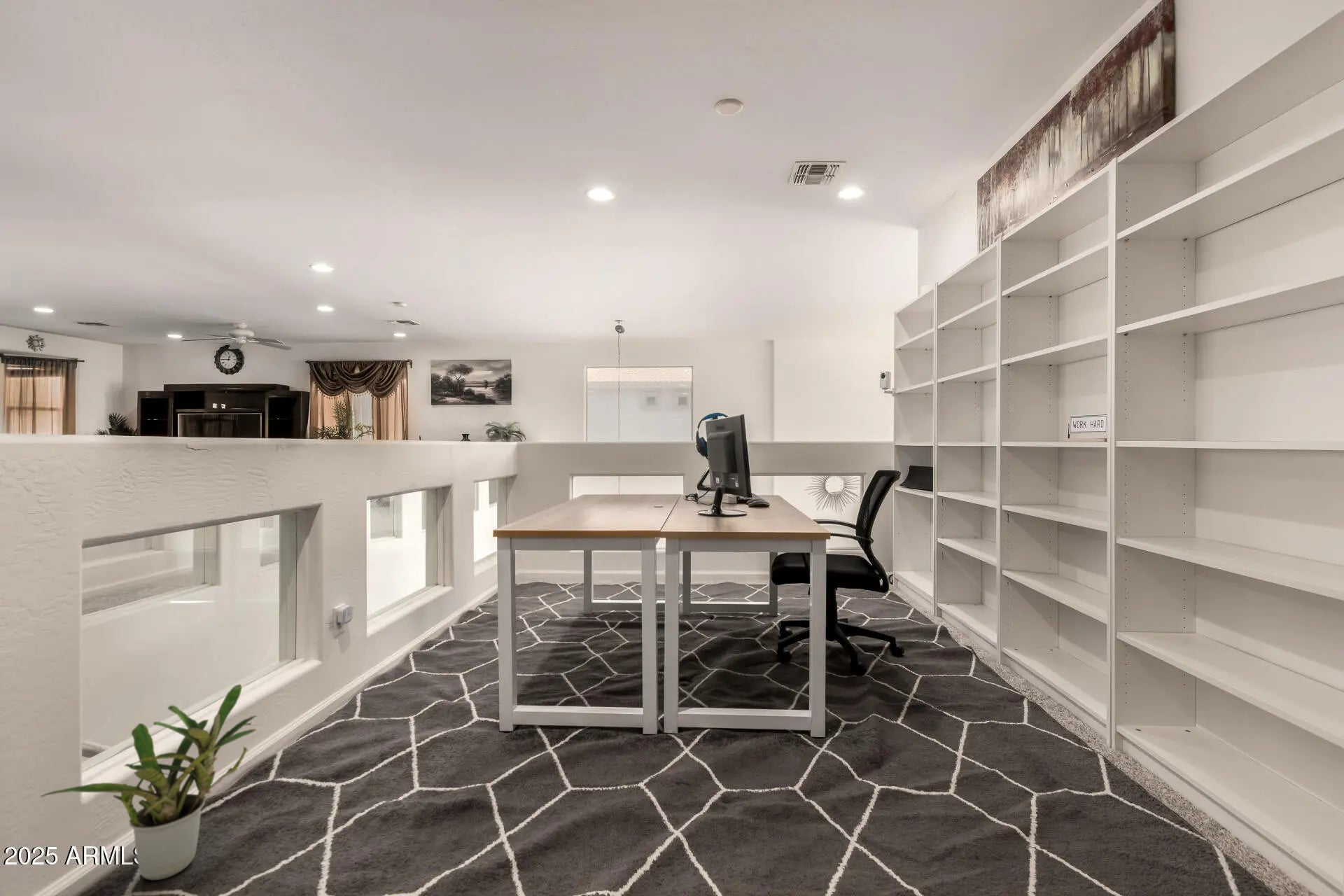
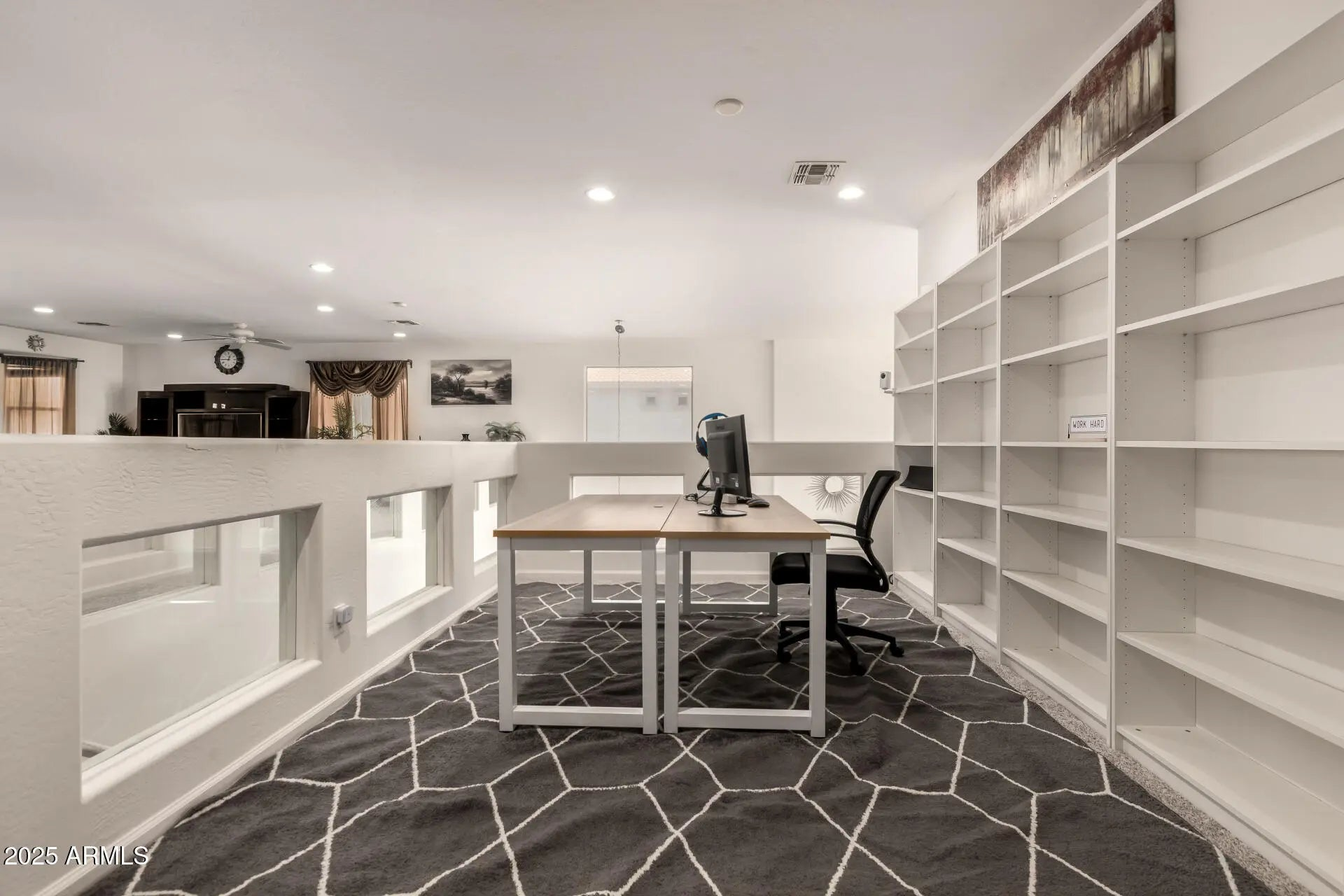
- potted plant [39,683,258,881]
